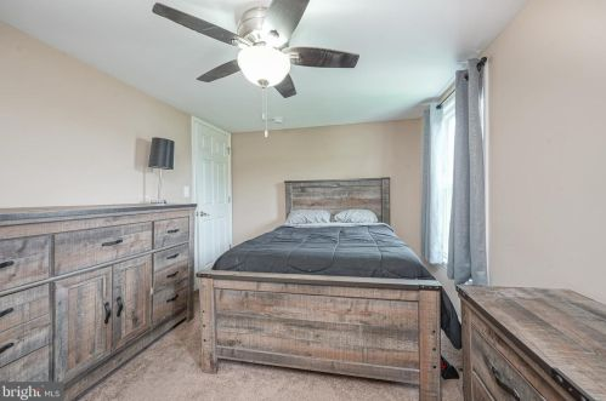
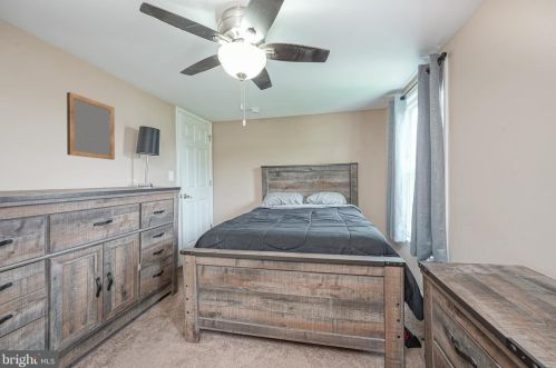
+ home mirror [66,91,116,161]
